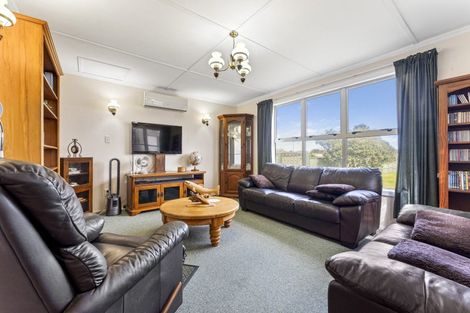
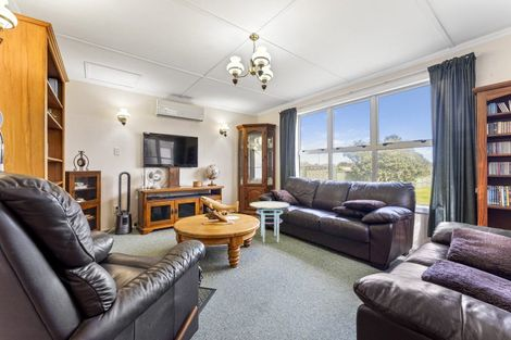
+ side table [249,200,290,243]
